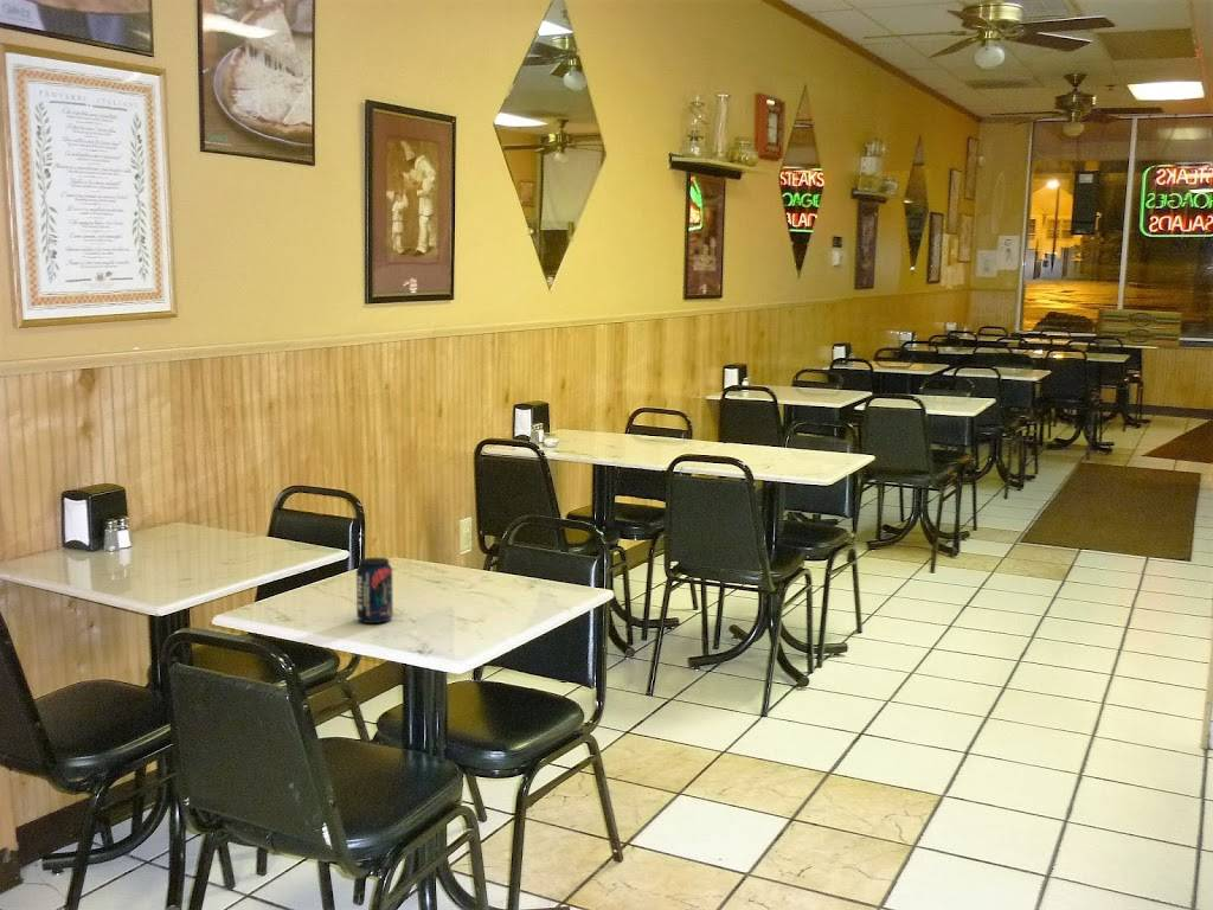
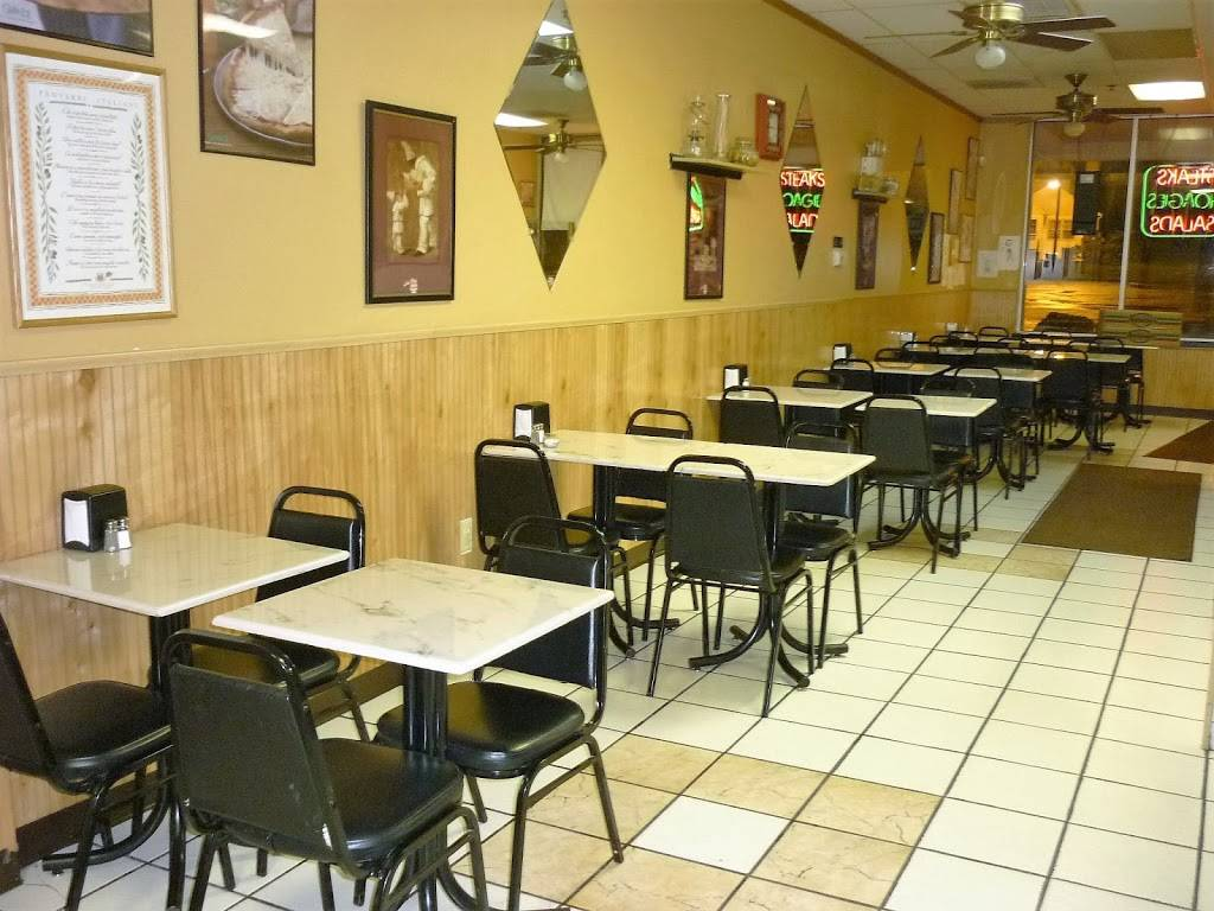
- beverage can [355,557,394,624]
